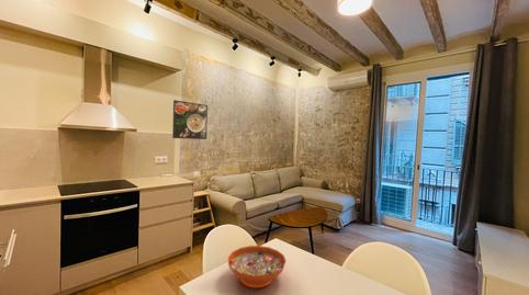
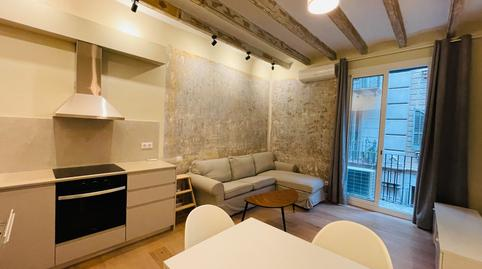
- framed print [171,99,209,140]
- decorative bowl [227,245,286,288]
